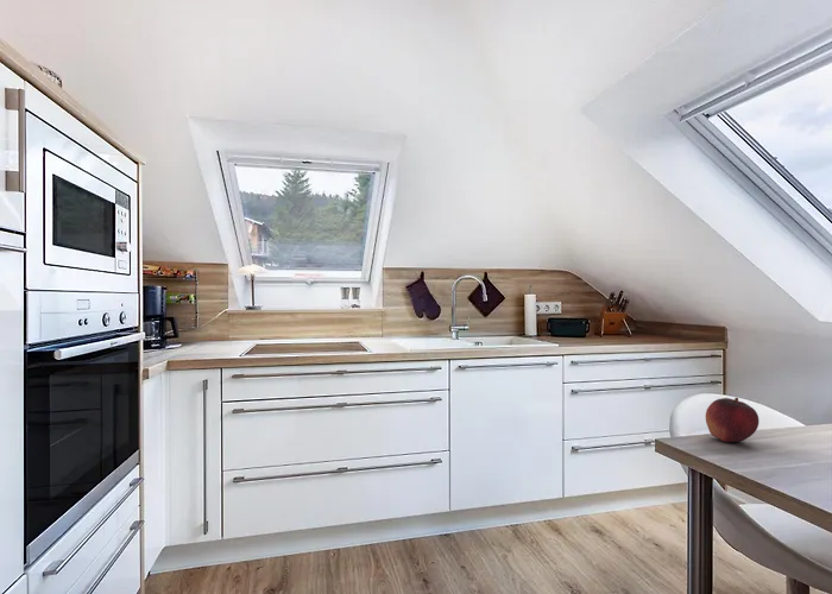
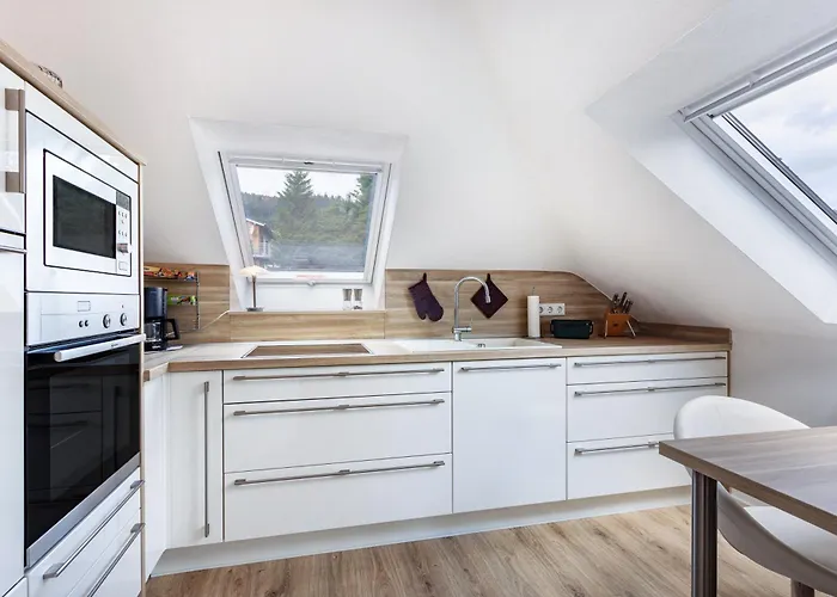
- fruit [705,397,761,443]
